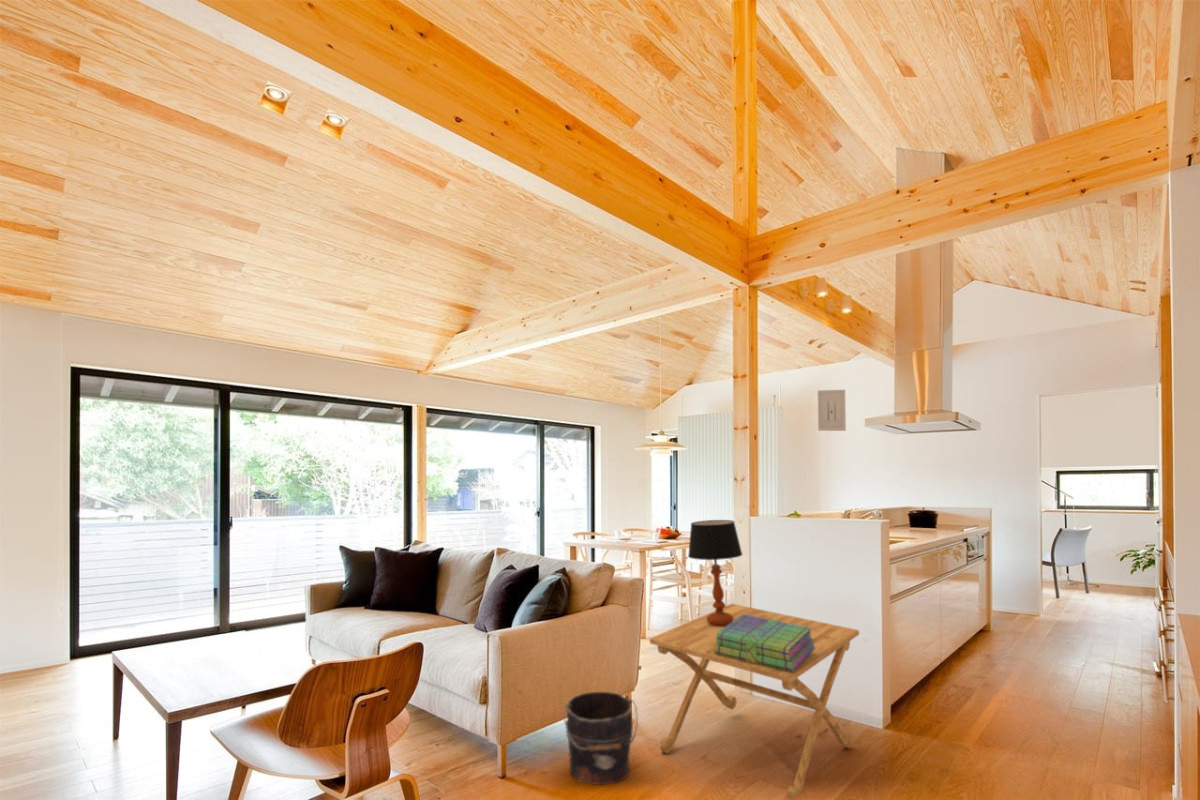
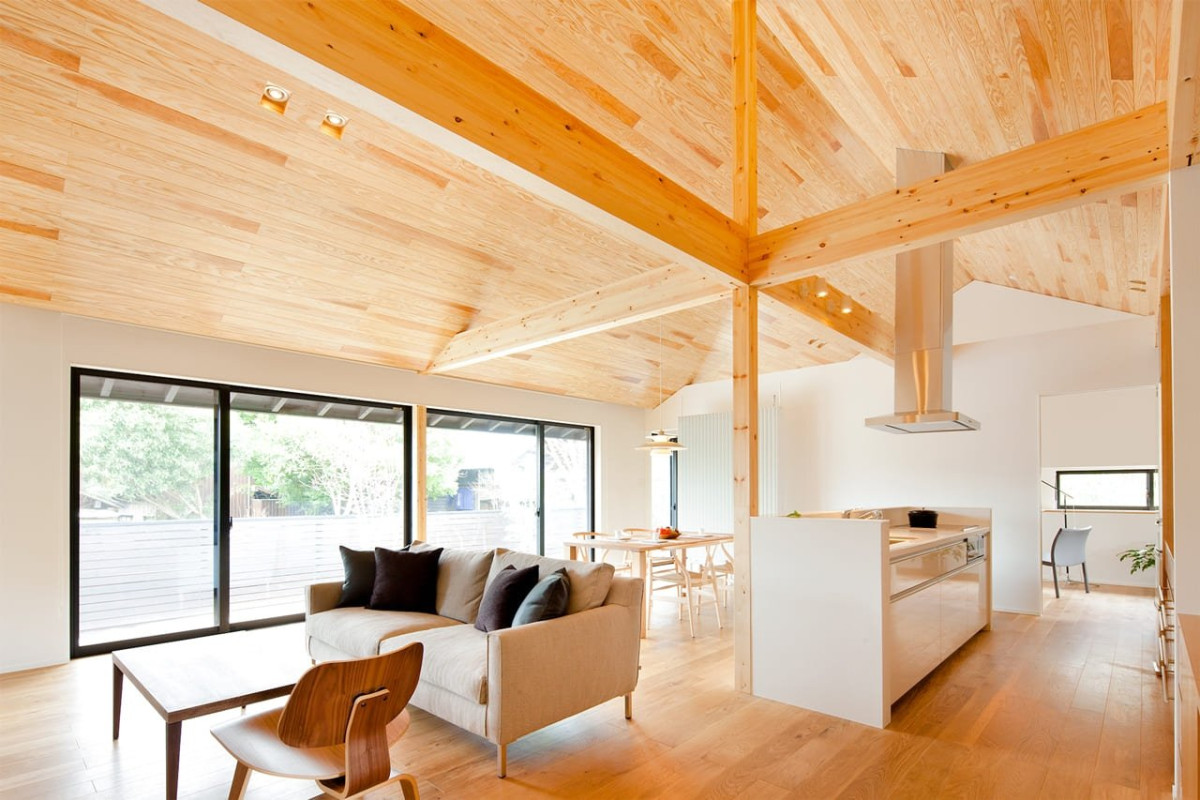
- side table [649,603,860,800]
- stack of books [714,615,816,672]
- wall art [817,389,847,432]
- bucket [562,691,638,785]
- table lamp [687,519,744,625]
